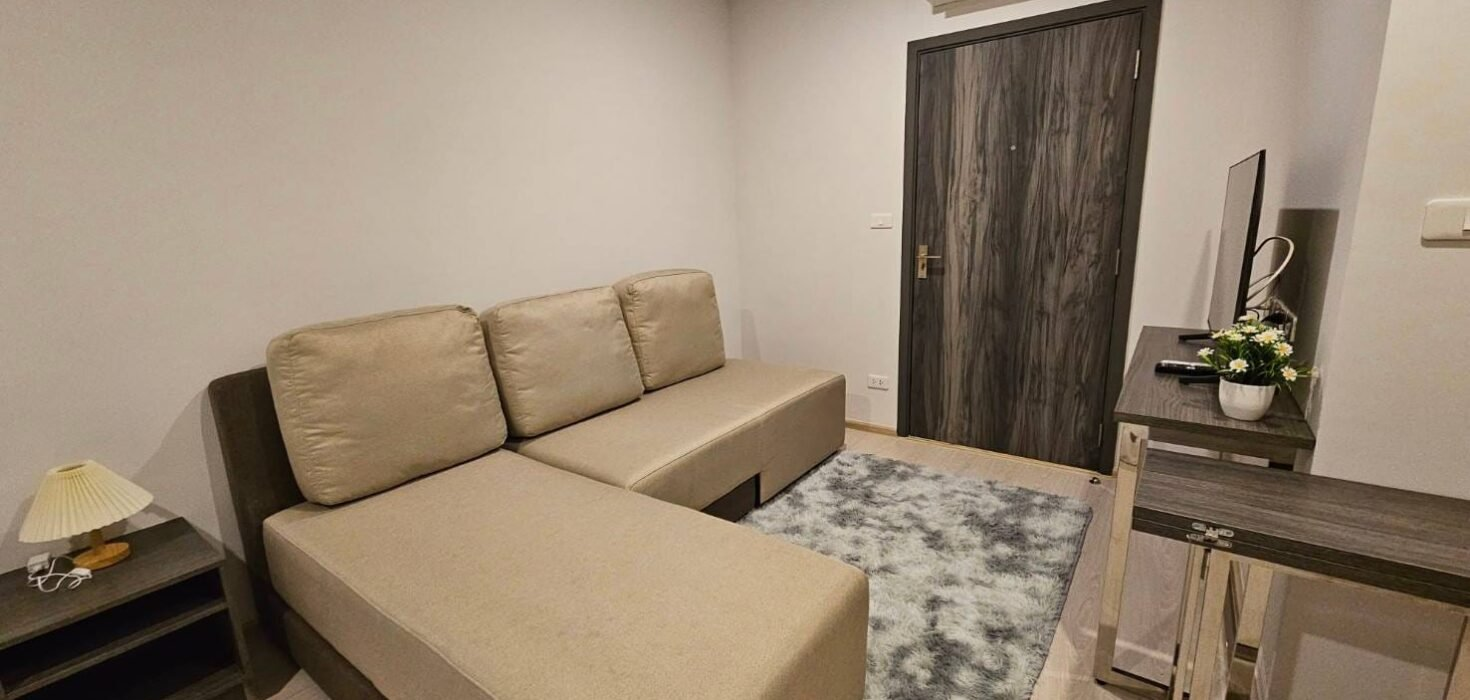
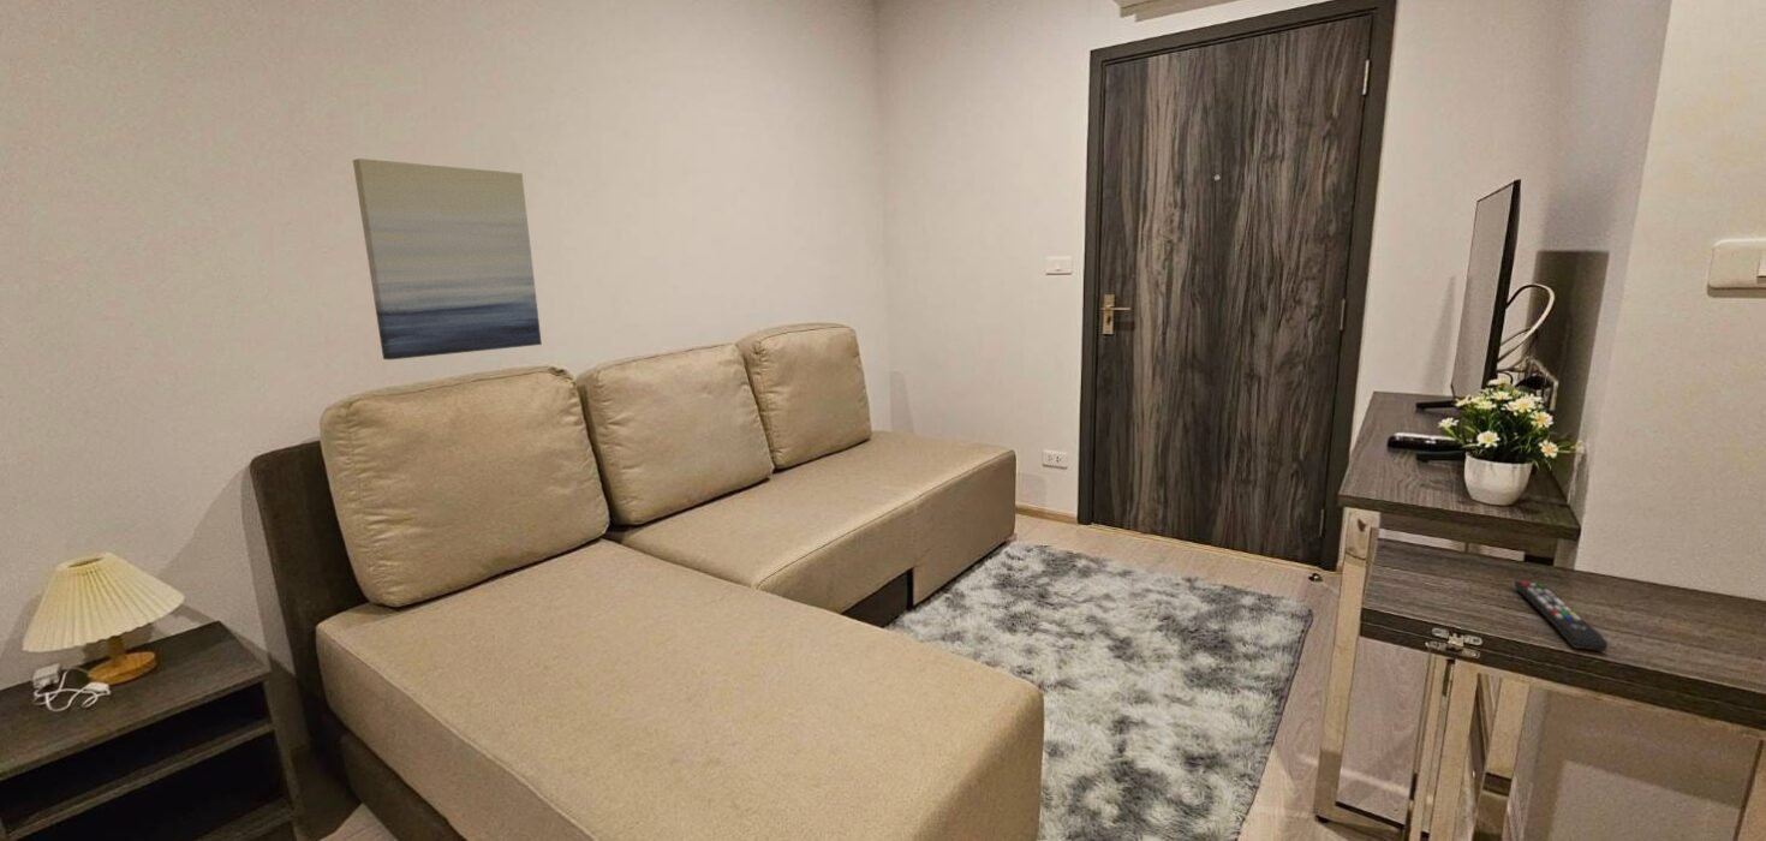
+ remote control [1514,580,1609,652]
+ wall art [352,157,543,360]
